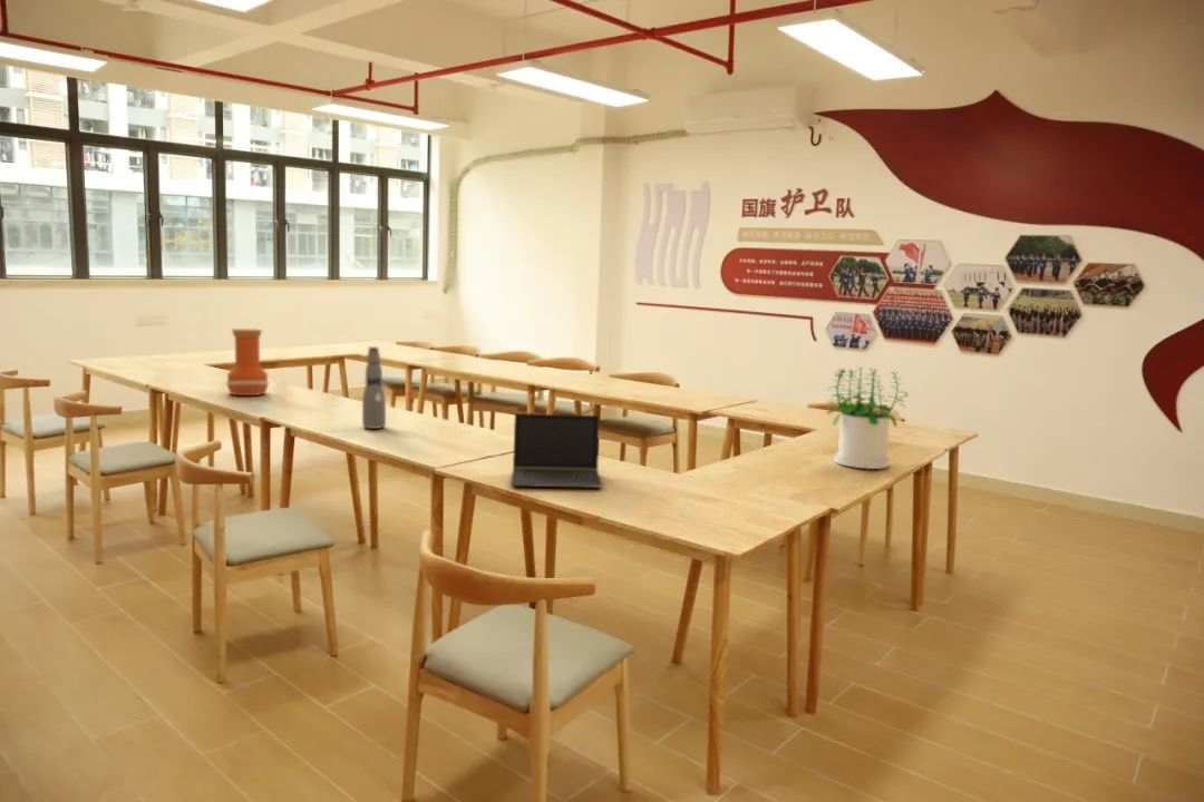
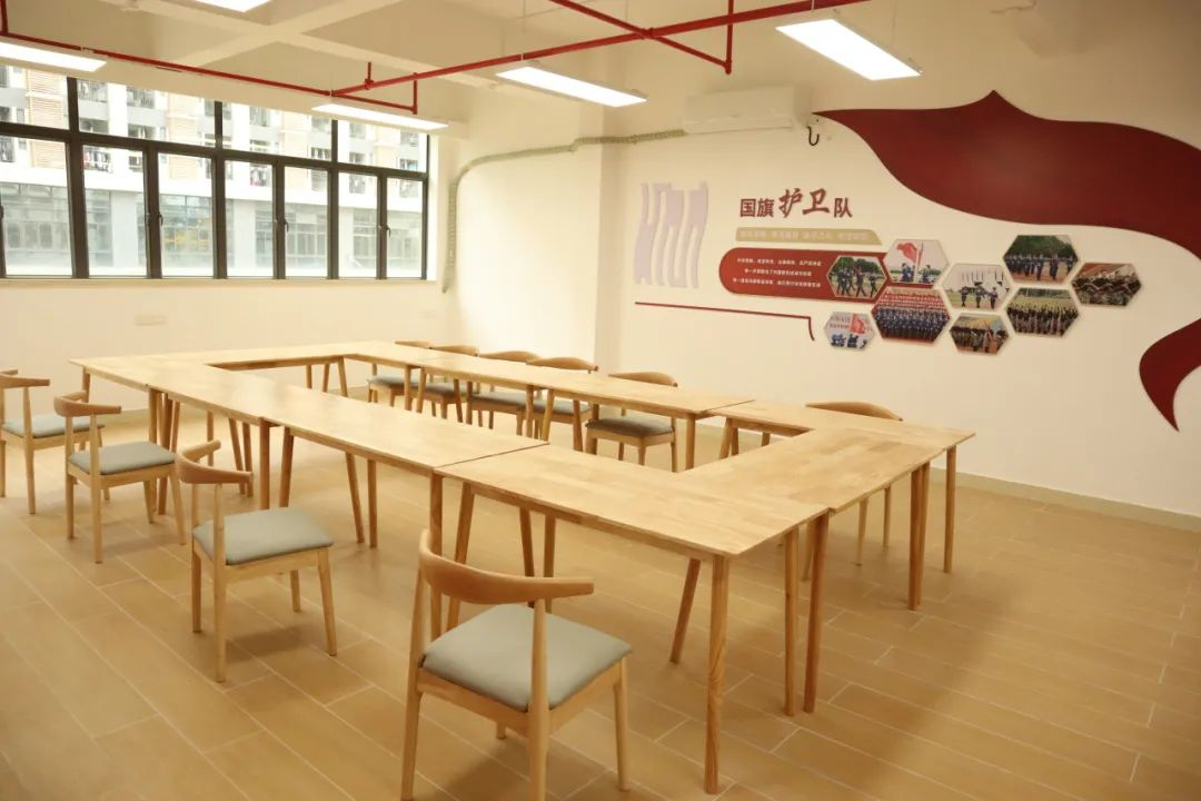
- bottle [361,345,387,430]
- laptop computer [509,412,603,489]
- potted plant [824,365,910,470]
- vase [225,327,270,397]
